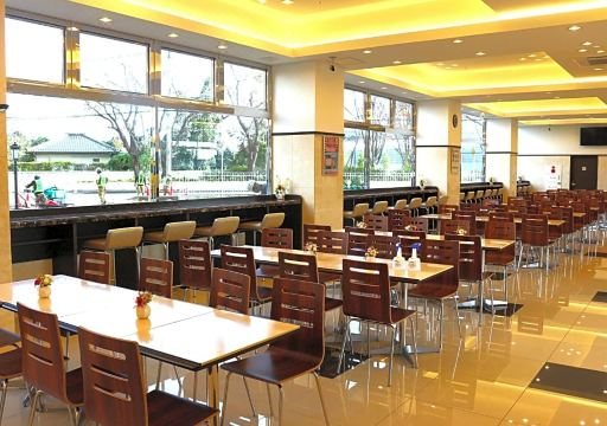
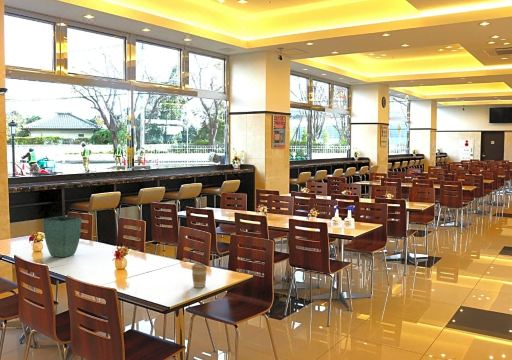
+ flower pot [42,215,83,258]
+ coffee cup [190,263,208,289]
